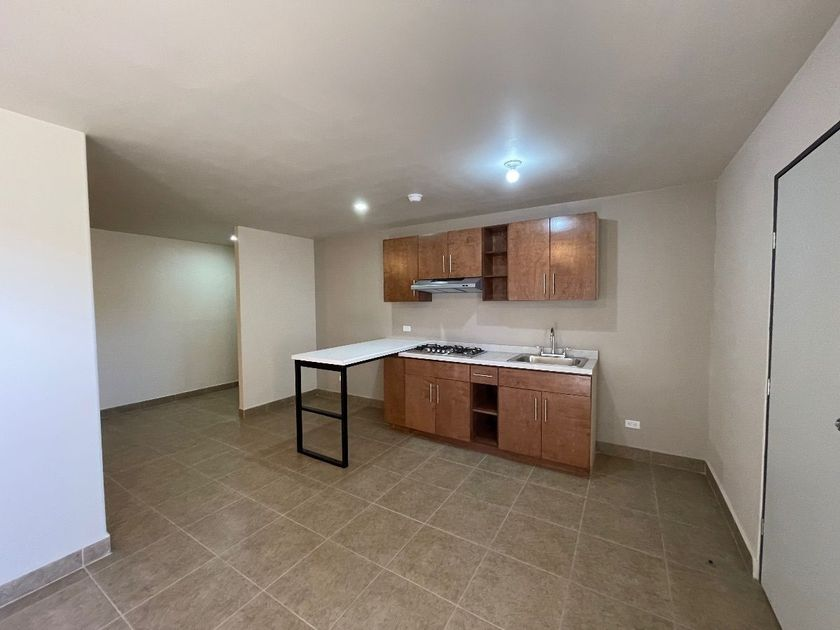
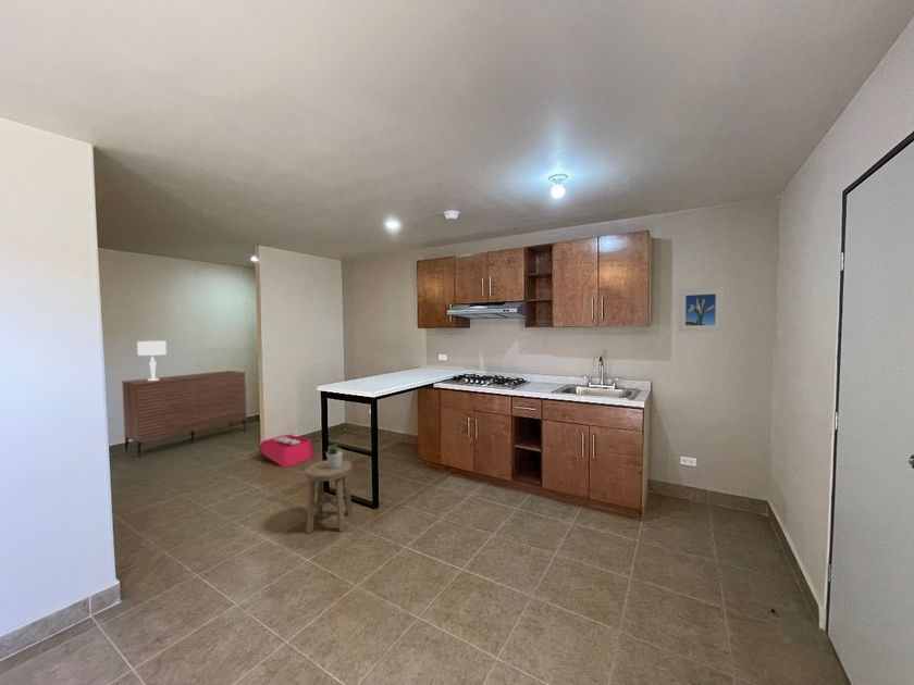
+ stool [305,459,354,534]
+ potted plant [323,443,344,469]
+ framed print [677,286,726,334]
+ storage bin [260,429,313,468]
+ sideboard [121,370,248,458]
+ table lamp [136,340,168,381]
